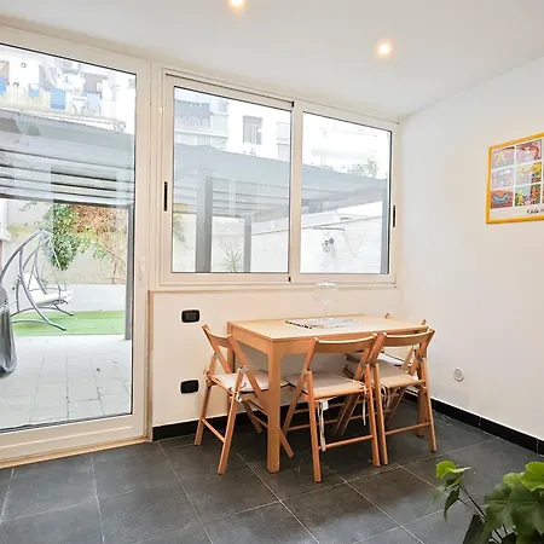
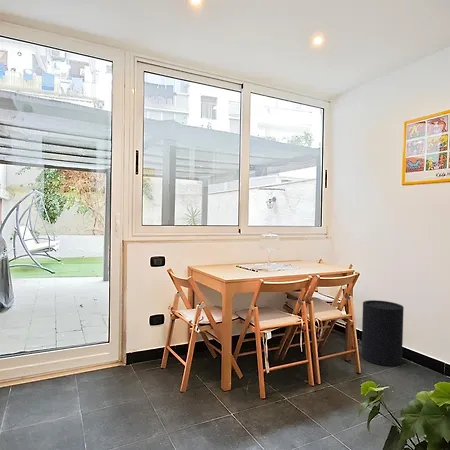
+ waste bin [360,299,405,367]
